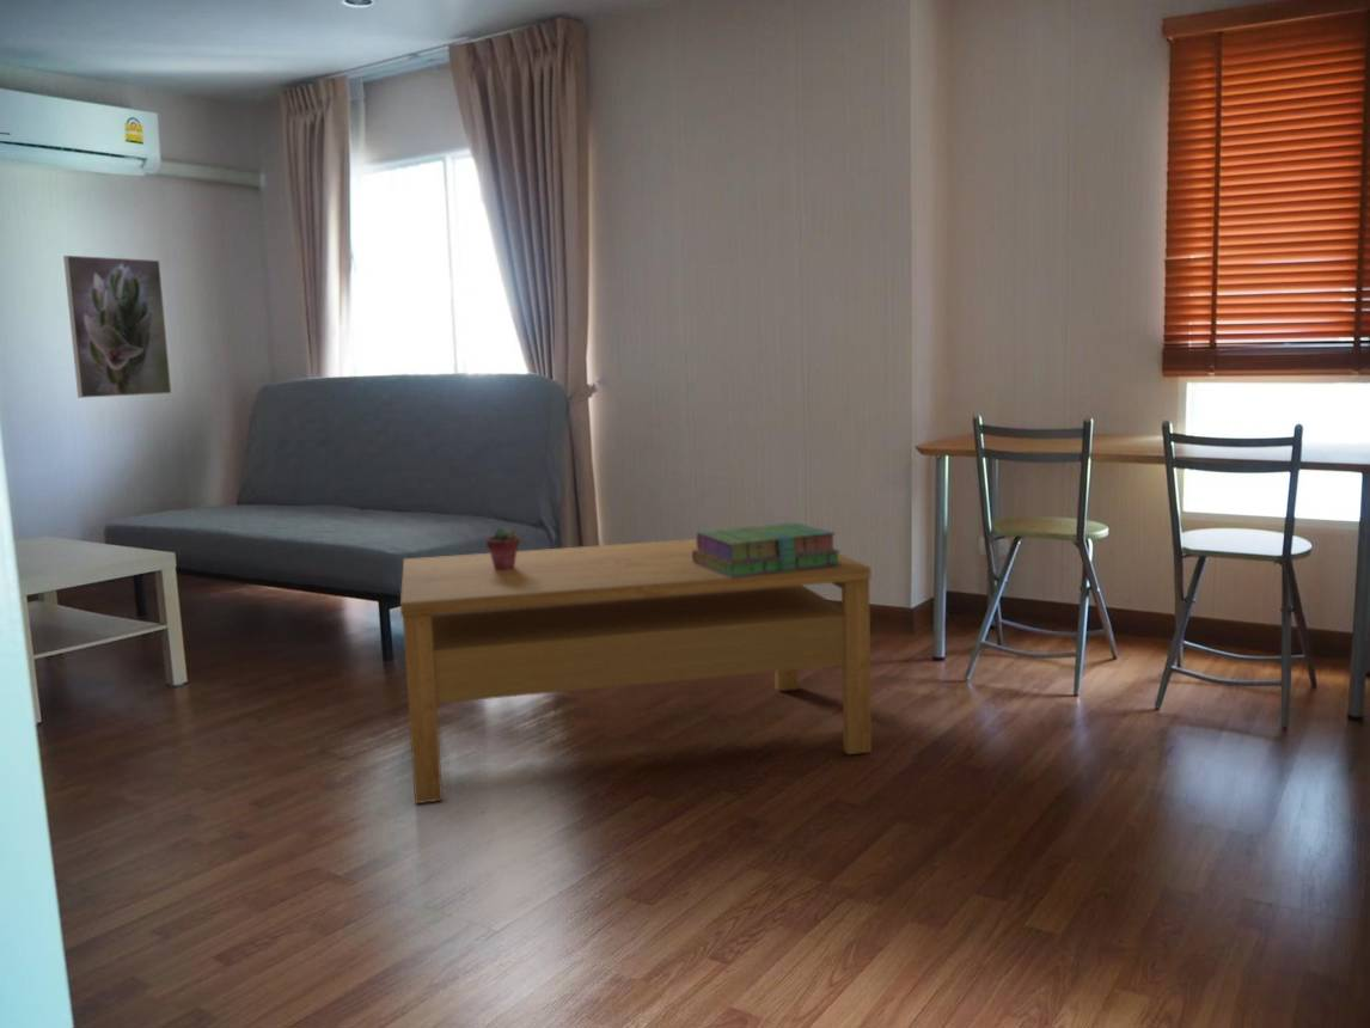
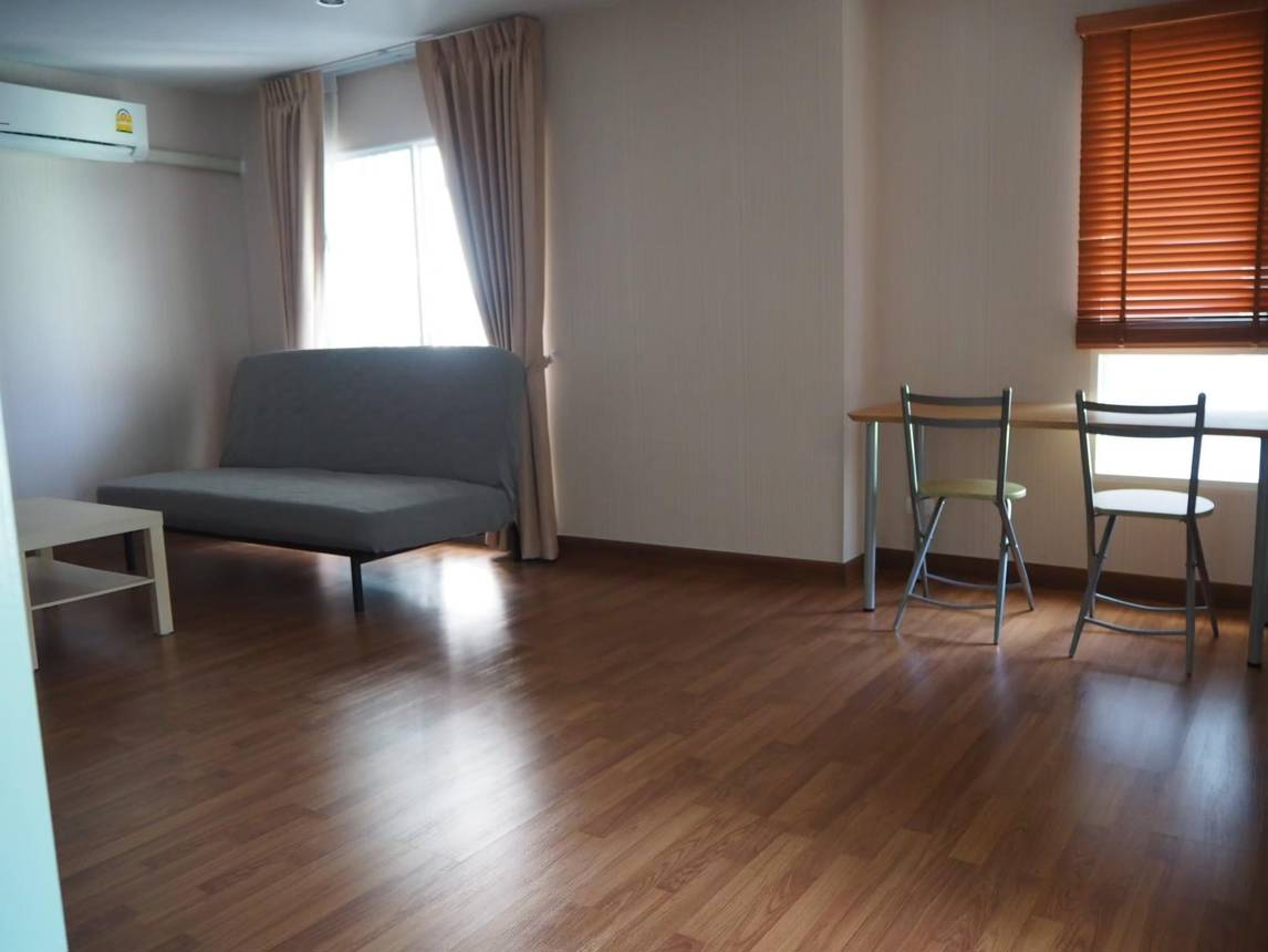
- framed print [62,255,172,399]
- potted succulent [485,525,521,570]
- coffee table [399,538,873,804]
- stack of books [692,521,842,577]
